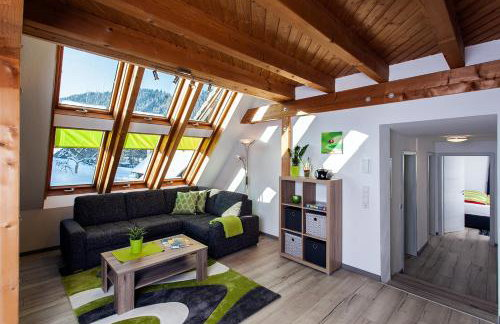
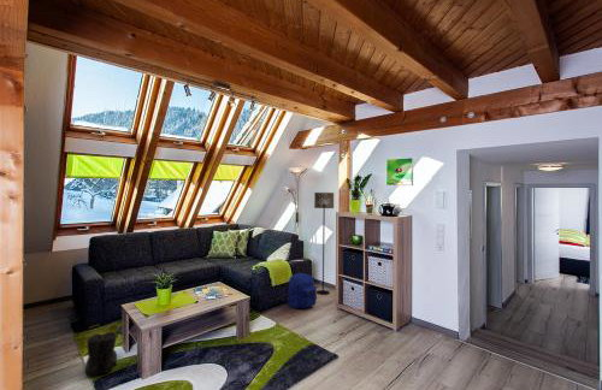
+ floor lamp [313,191,335,296]
+ boots [84,331,118,379]
+ backpack [285,272,318,309]
